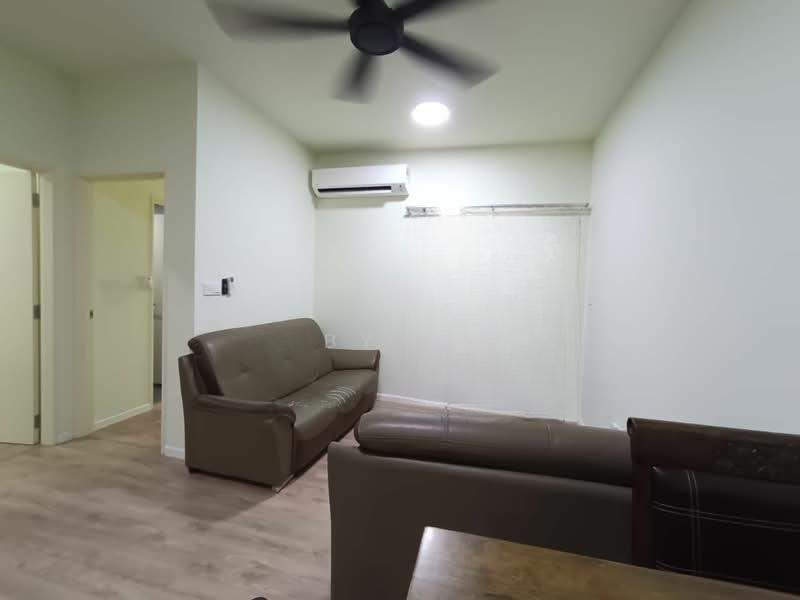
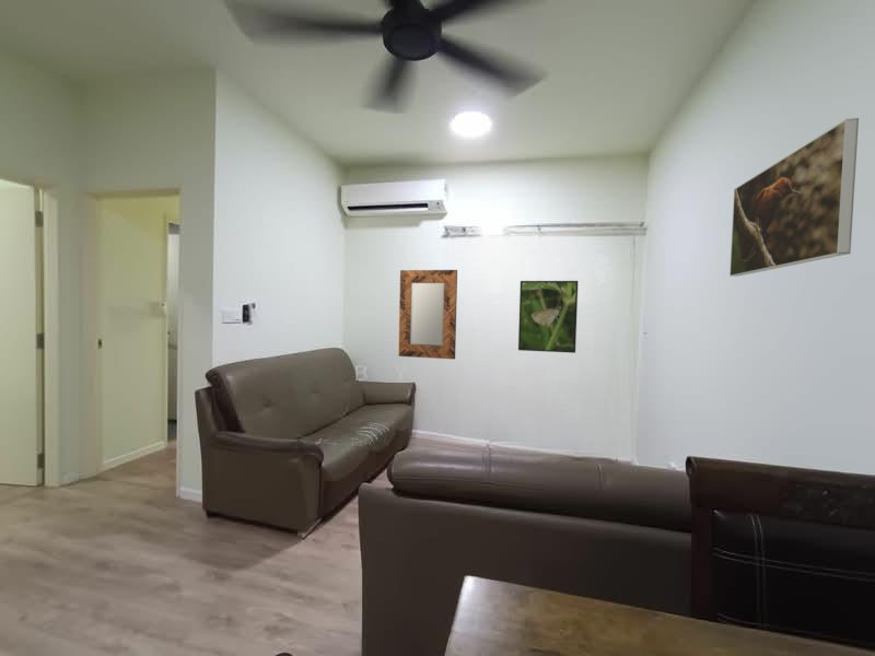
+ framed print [517,280,580,354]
+ home mirror [398,269,458,361]
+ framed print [728,117,860,278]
